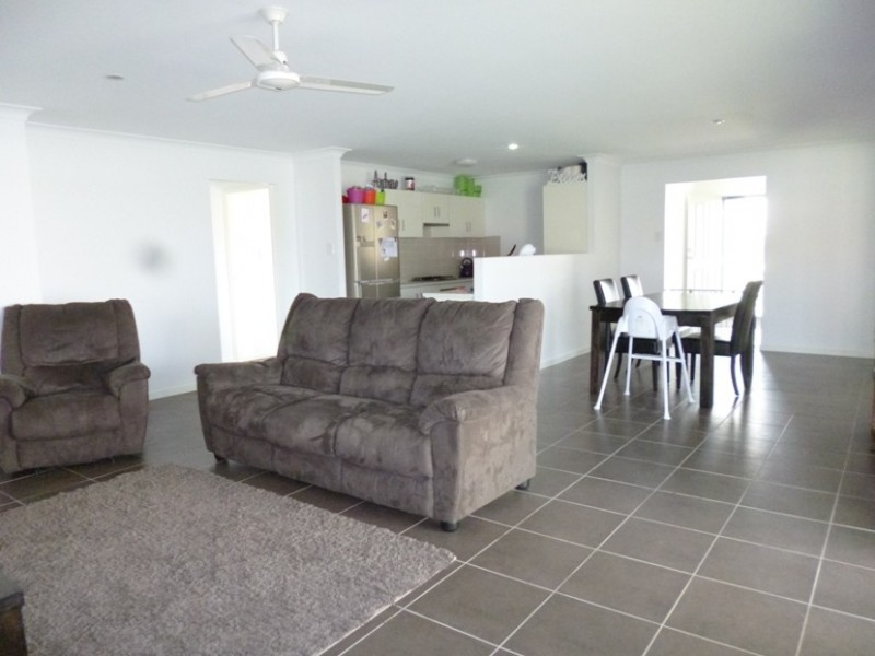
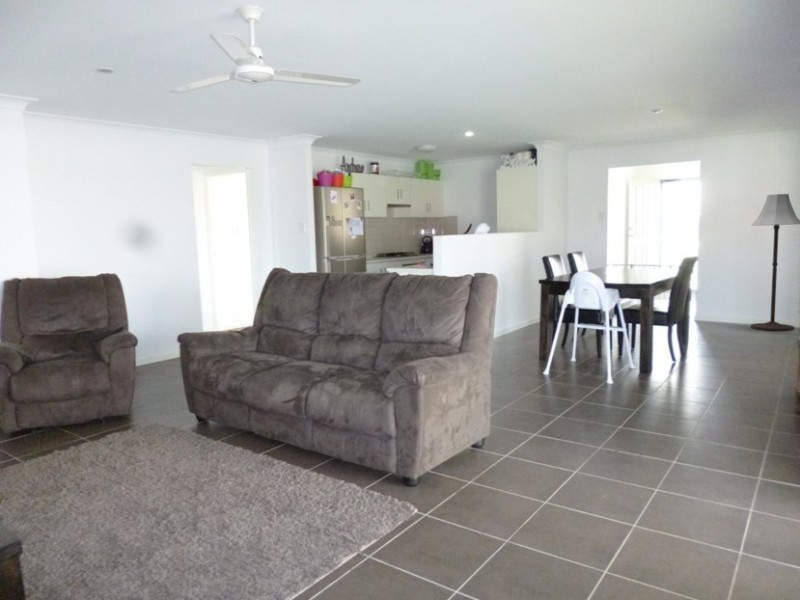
+ floor lamp [750,193,800,332]
